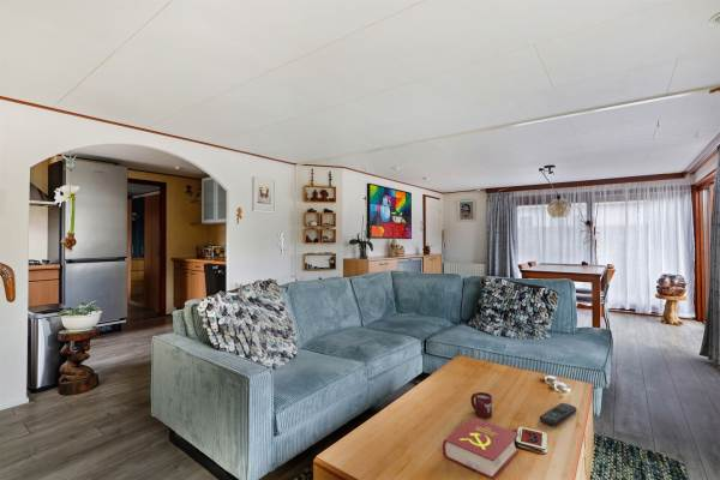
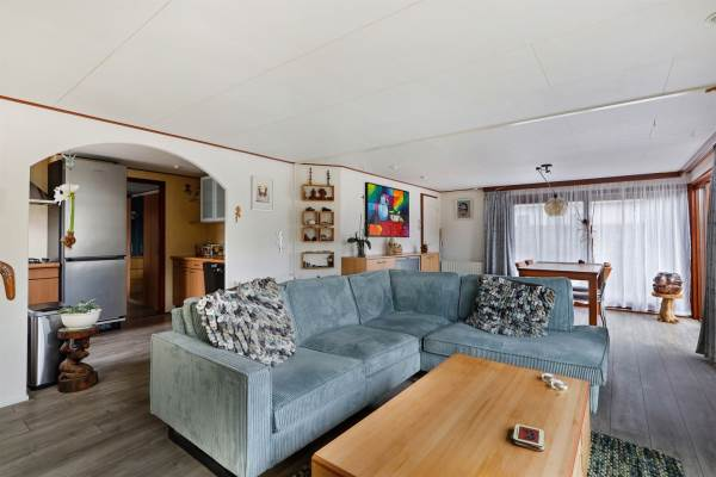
- remote control [539,402,578,427]
- book [442,416,521,480]
- cup [469,391,493,419]
